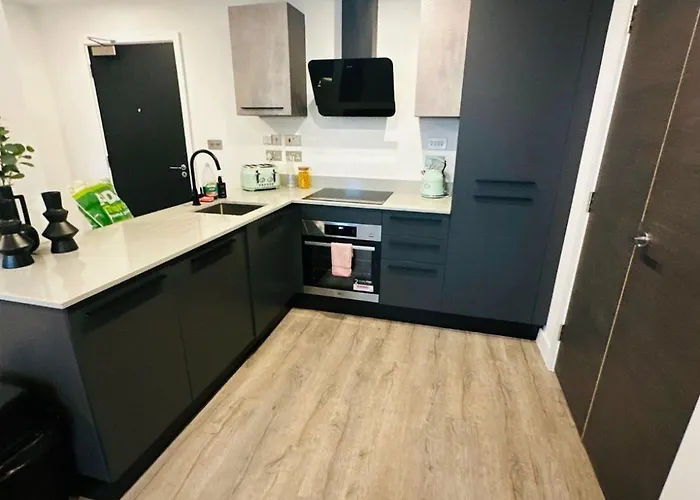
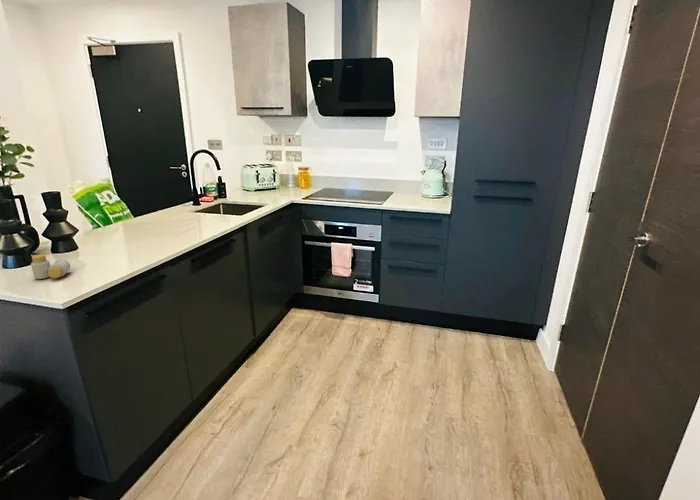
+ pill bottle [30,254,71,280]
